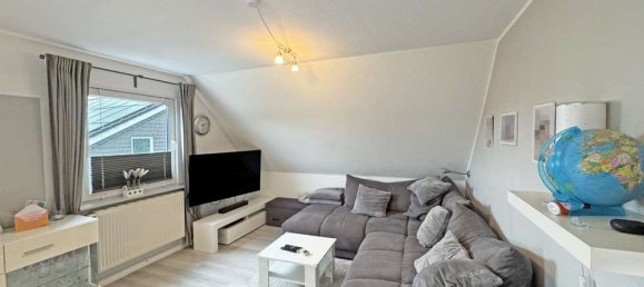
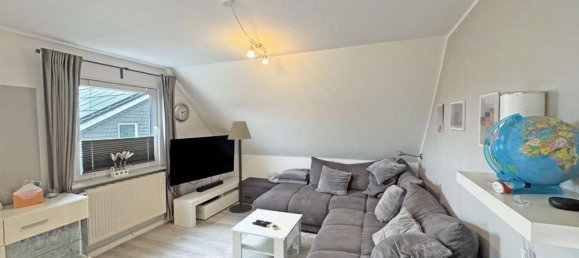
+ floor lamp [227,120,253,214]
